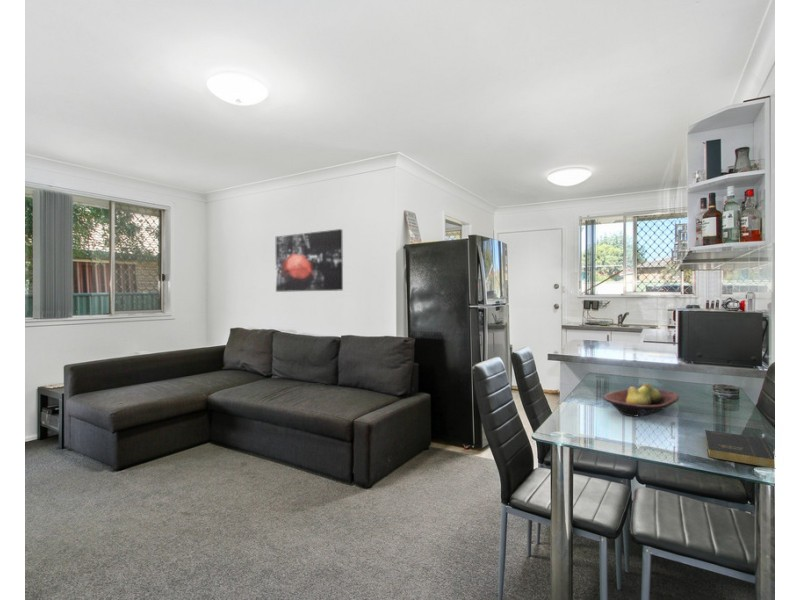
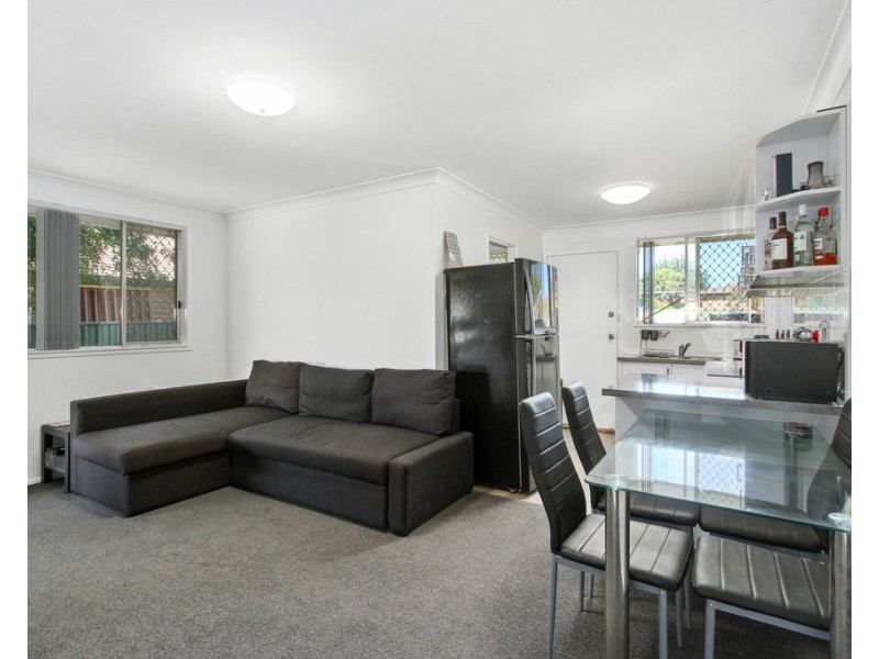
- fruit bowl [603,382,680,417]
- wall art [275,228,344,293]
- book [704,429,775,469]
